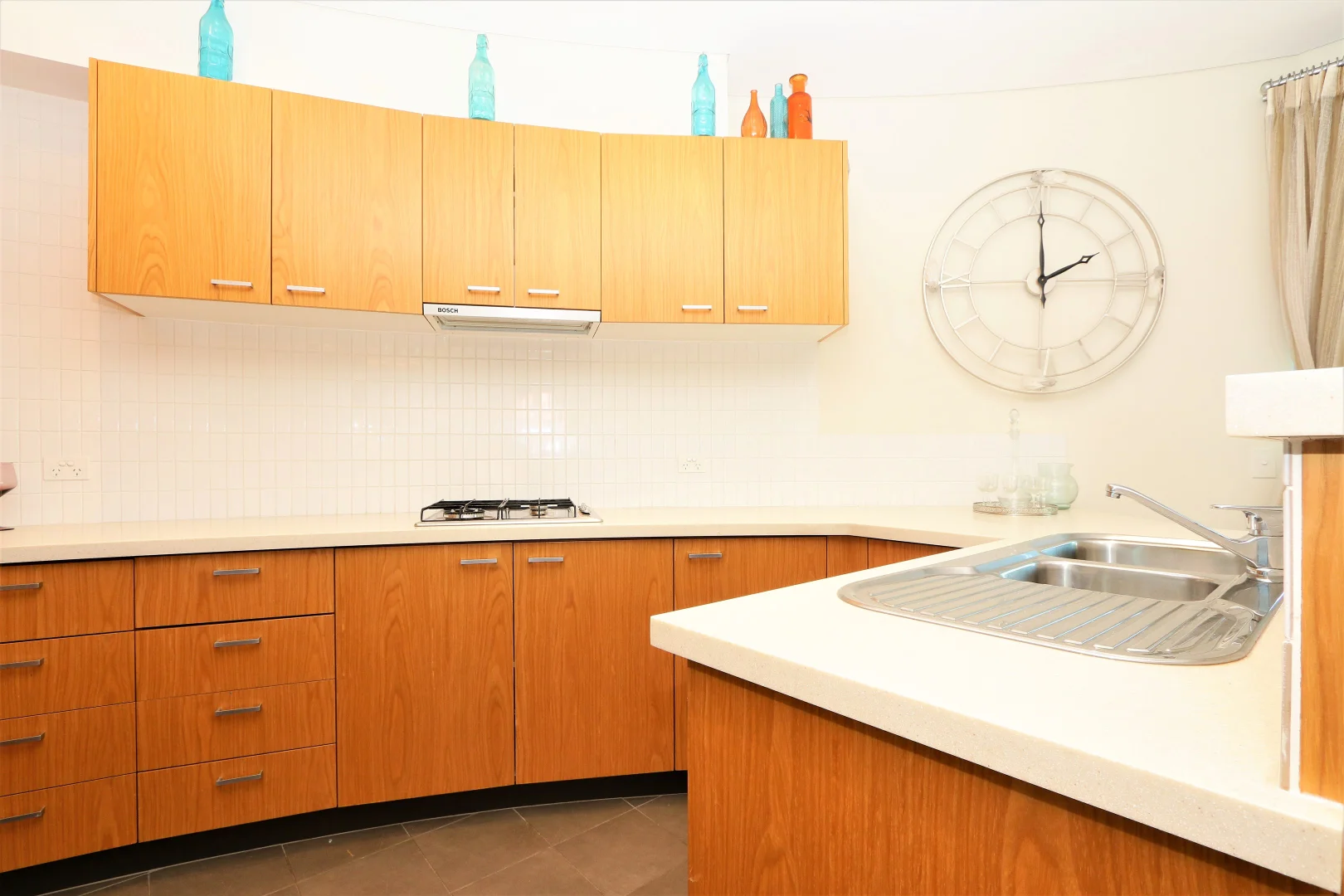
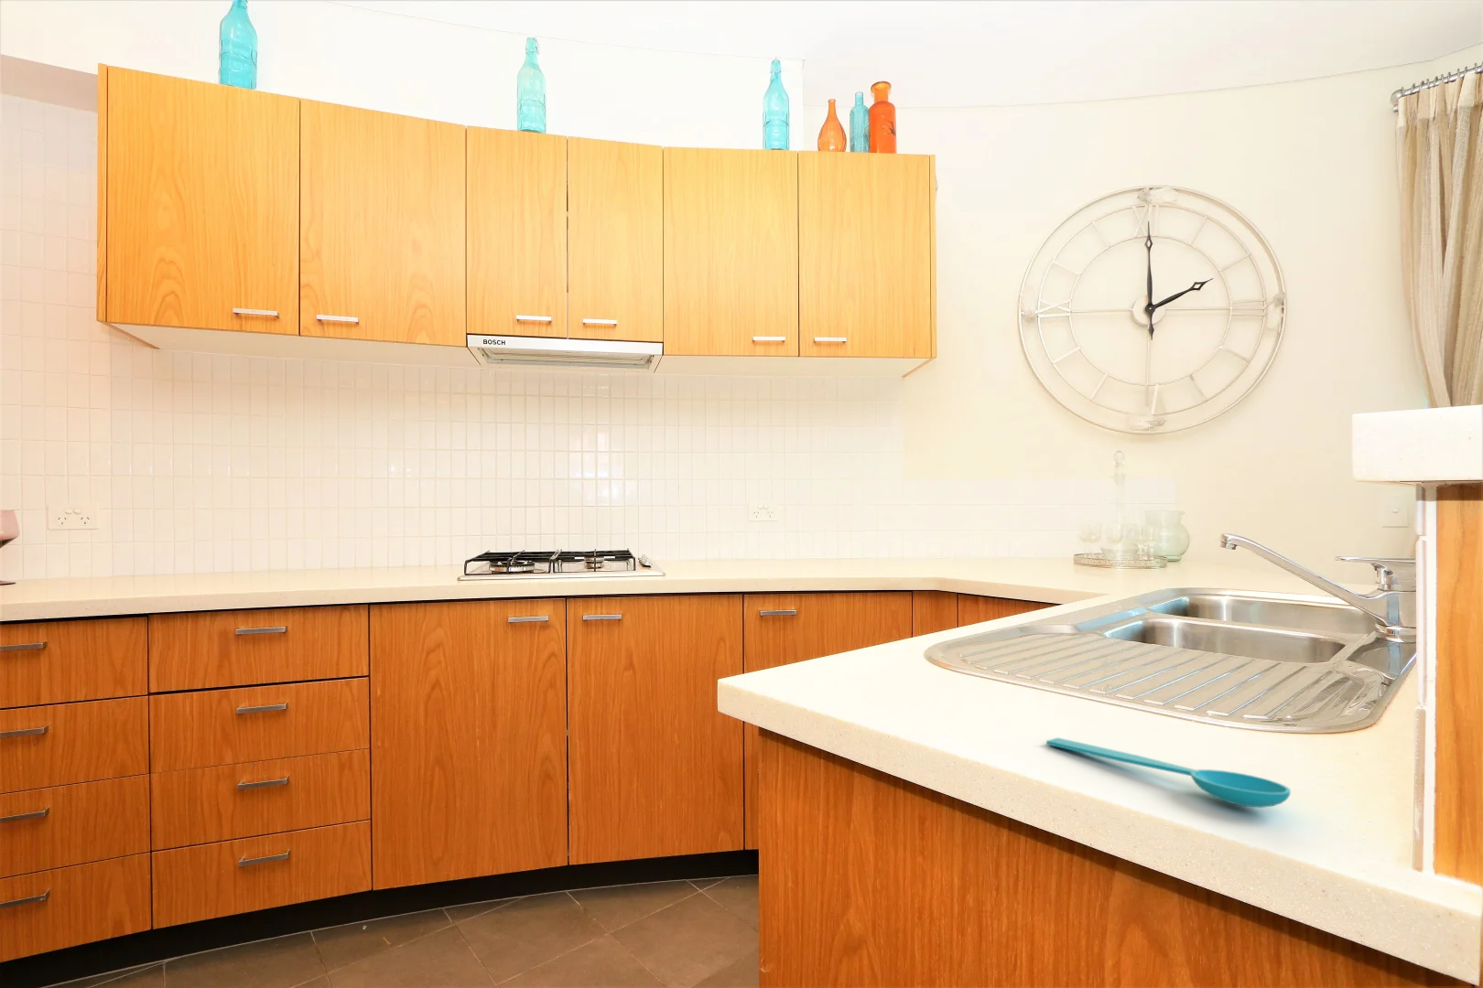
+ spoon [1045,737,1292,808]
